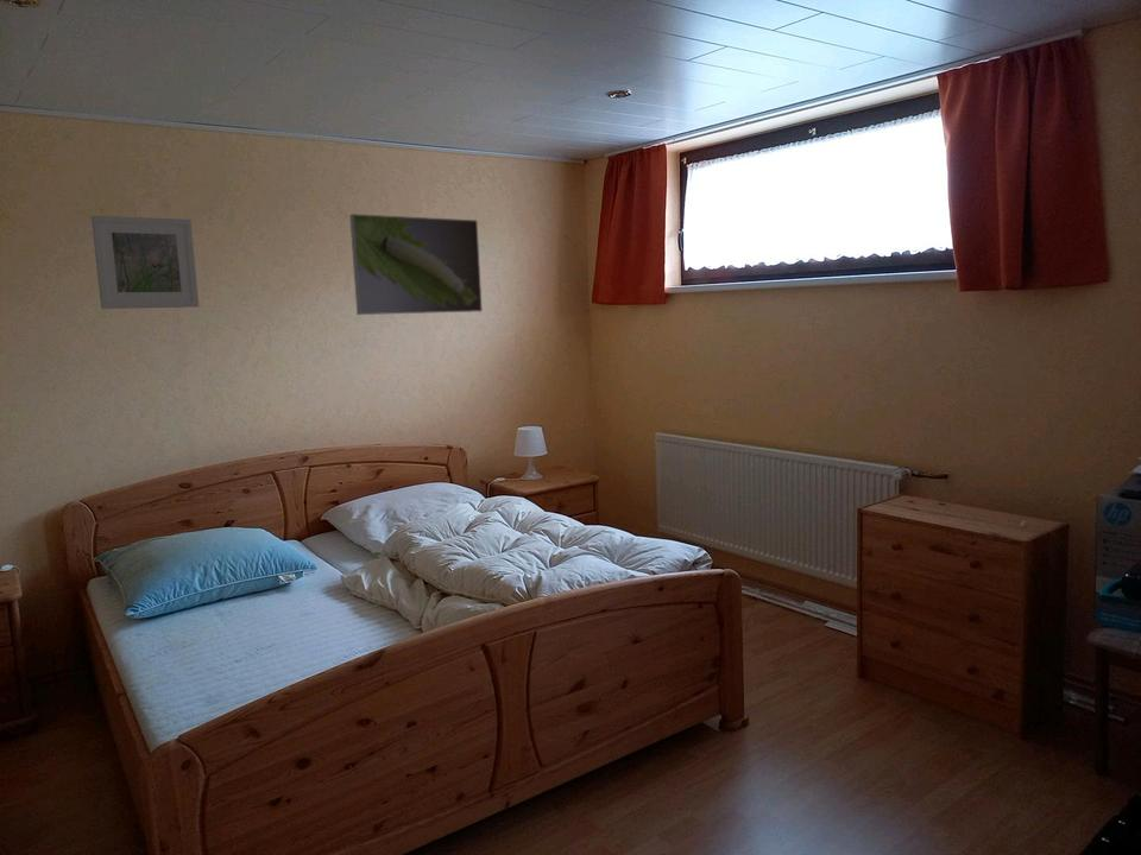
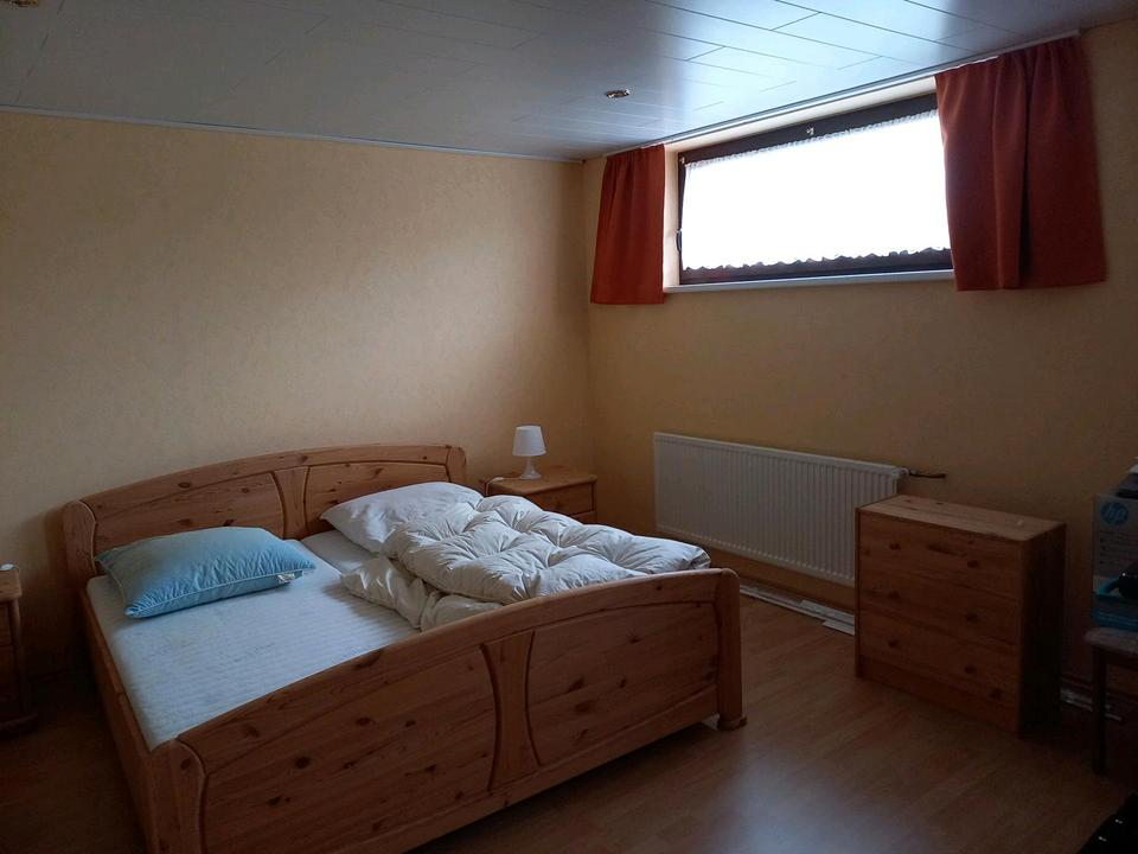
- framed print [90,215,200,310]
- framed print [348,213,484,316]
